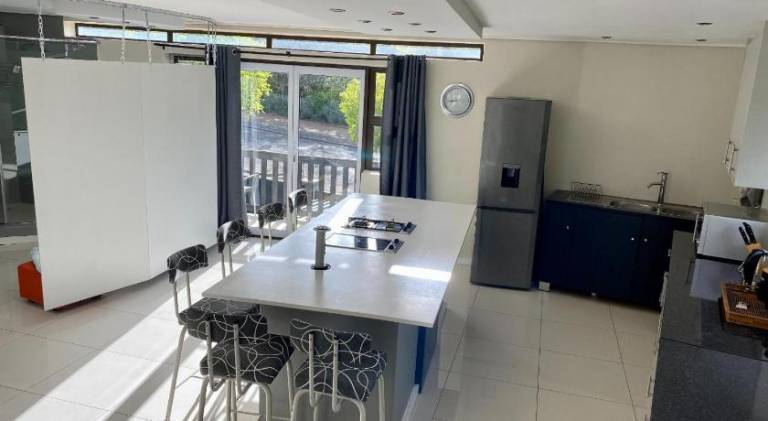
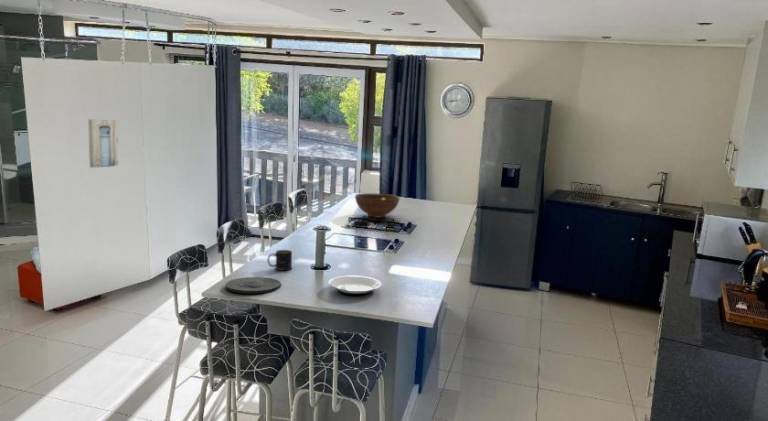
+ plate [327,275,382,296]
+ fruit bowl [354,192,401,219]
+ mug [267,249,293,272]
+ wall art [87,118,119,169]
+ plate [225,276,282,294]
